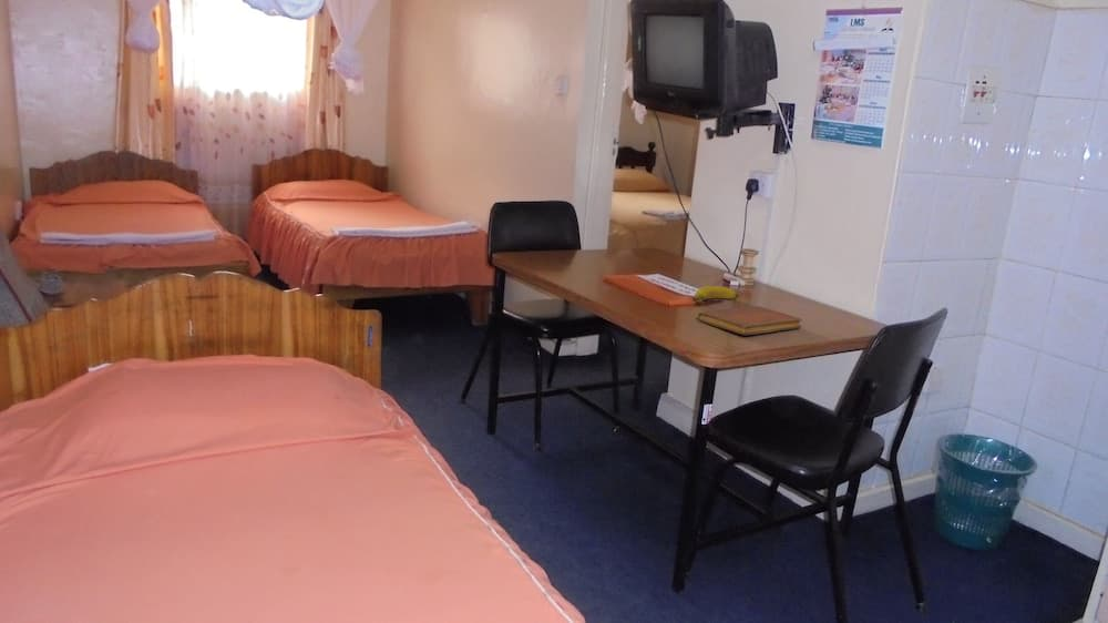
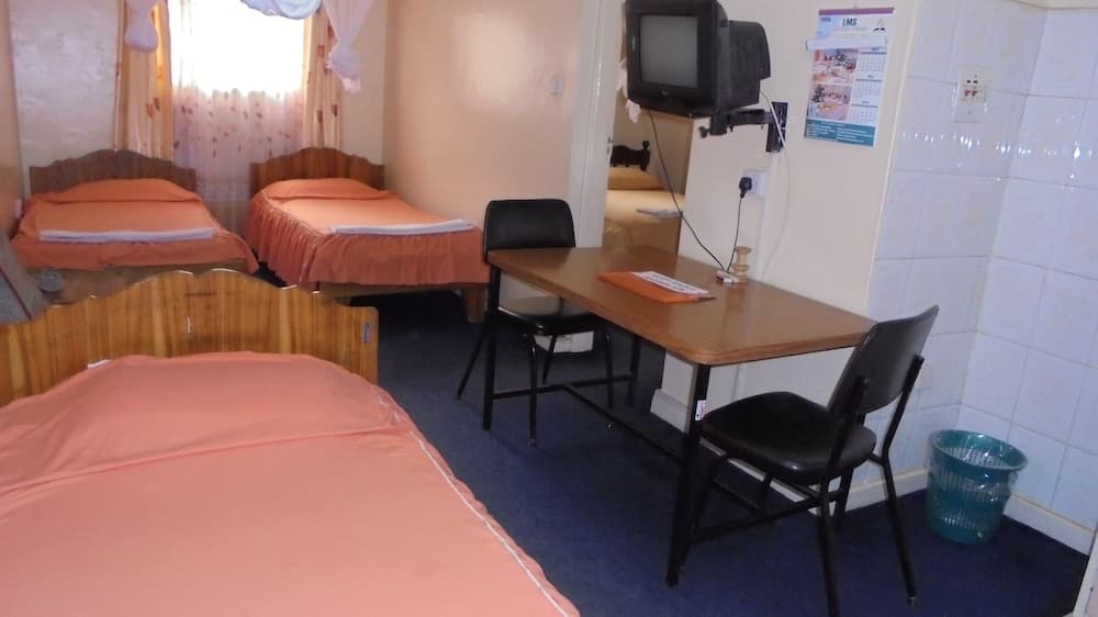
- banana [694,285,740,306]
- notebook [697,305,803,336]
